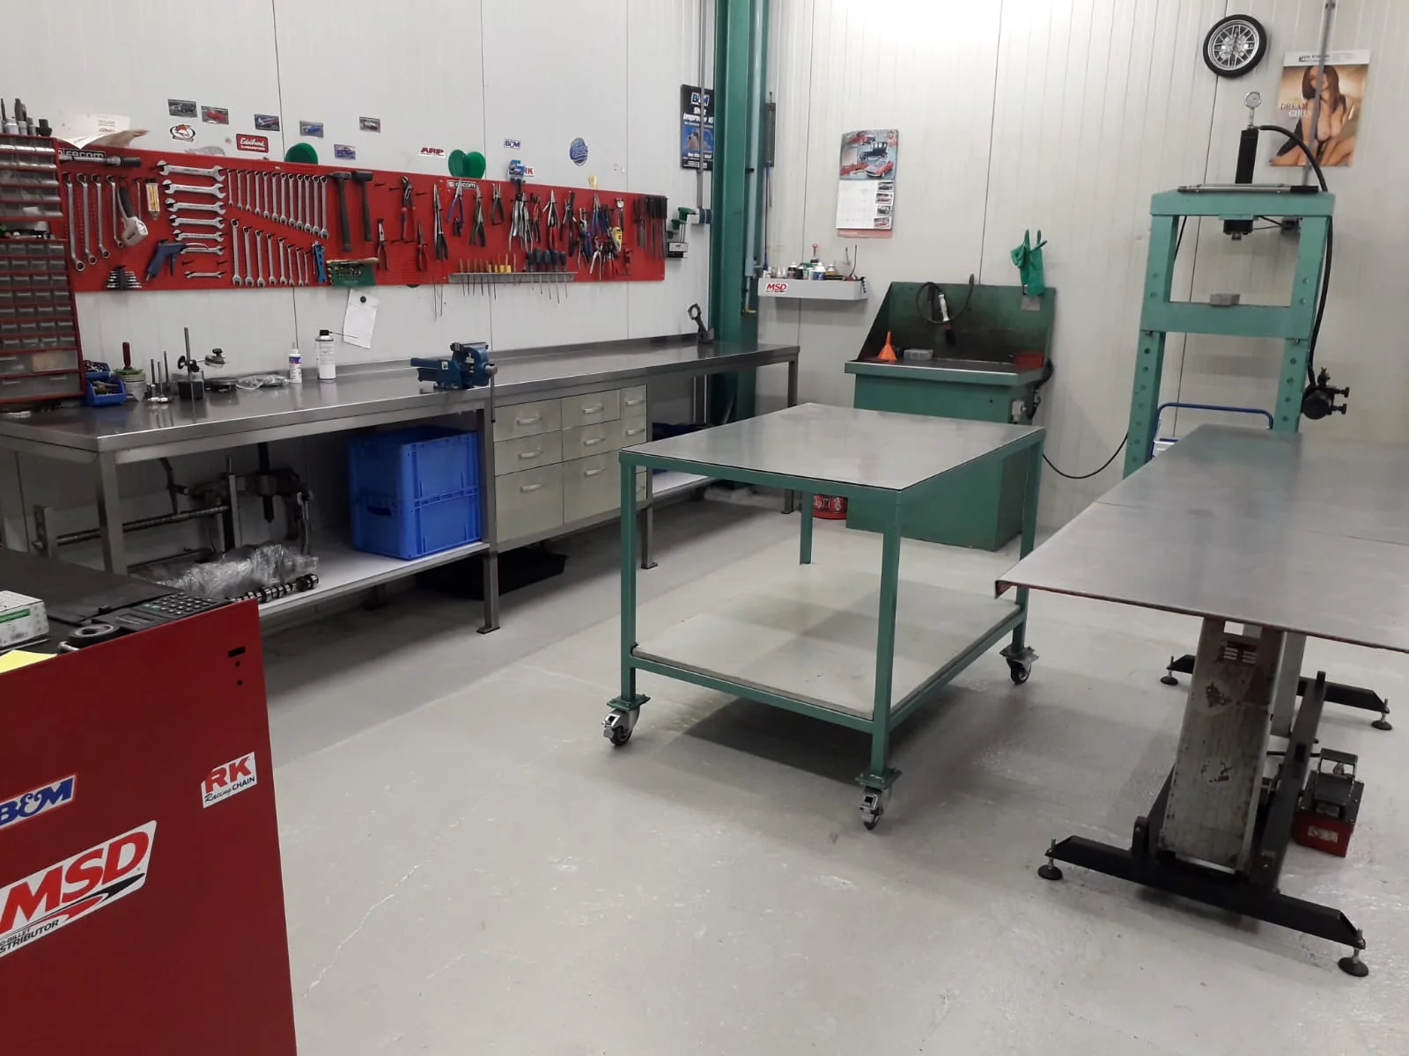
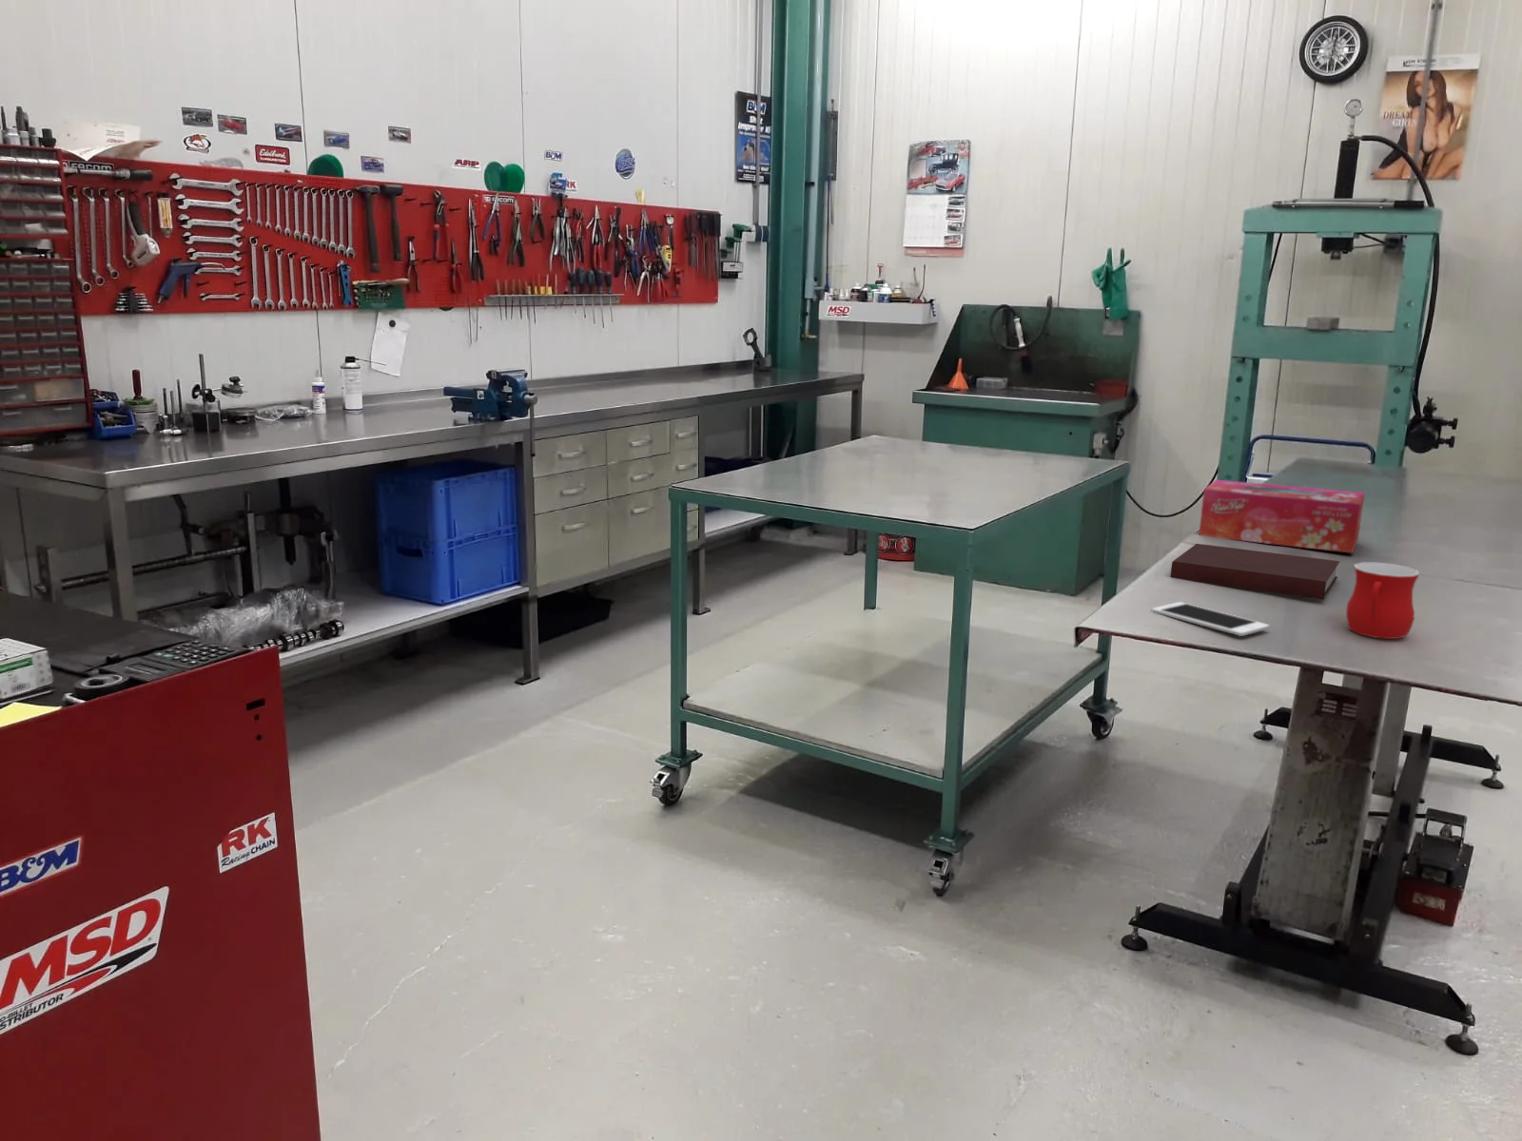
+ tissue box [1197,479,1366,555]
+ mug [1345,562,1420,640]
+ cell phone [1150,600,1270,638]
+ notebook [1170,543,1340,600]
